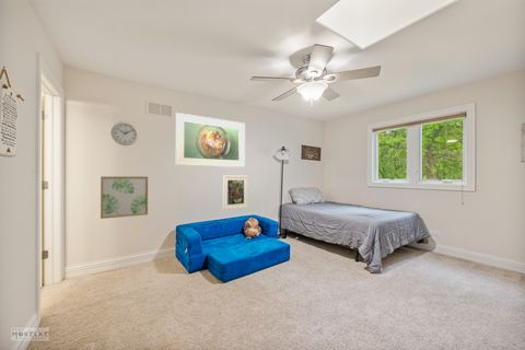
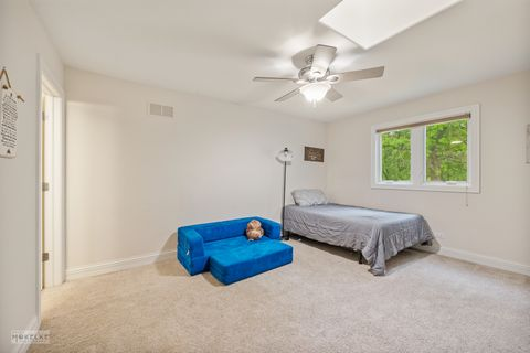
- wall art [100,175,149,220]
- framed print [175,112,246,168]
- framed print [222,175,249,211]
- wall clock [110,121,140,147]
